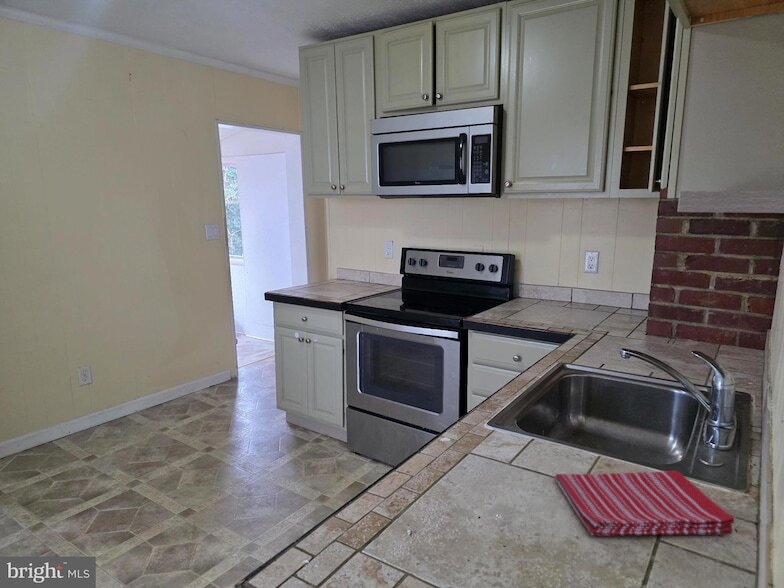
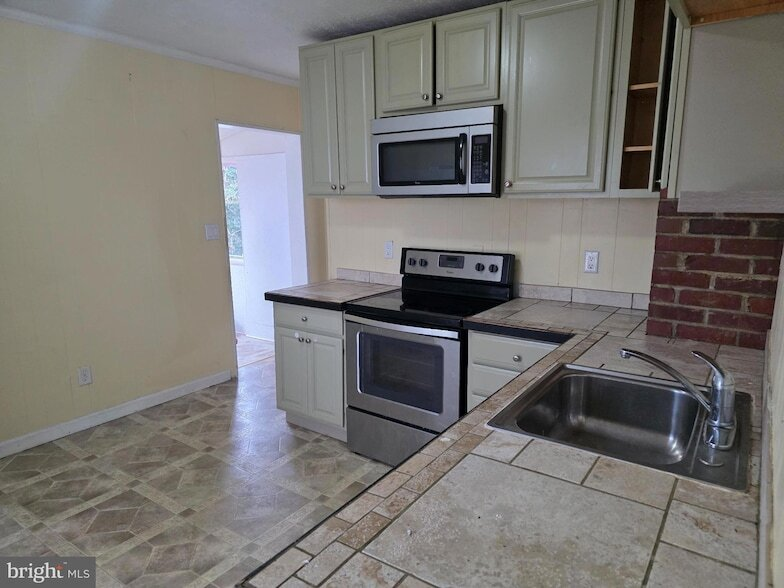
- dish towel [554,470,736,537]
